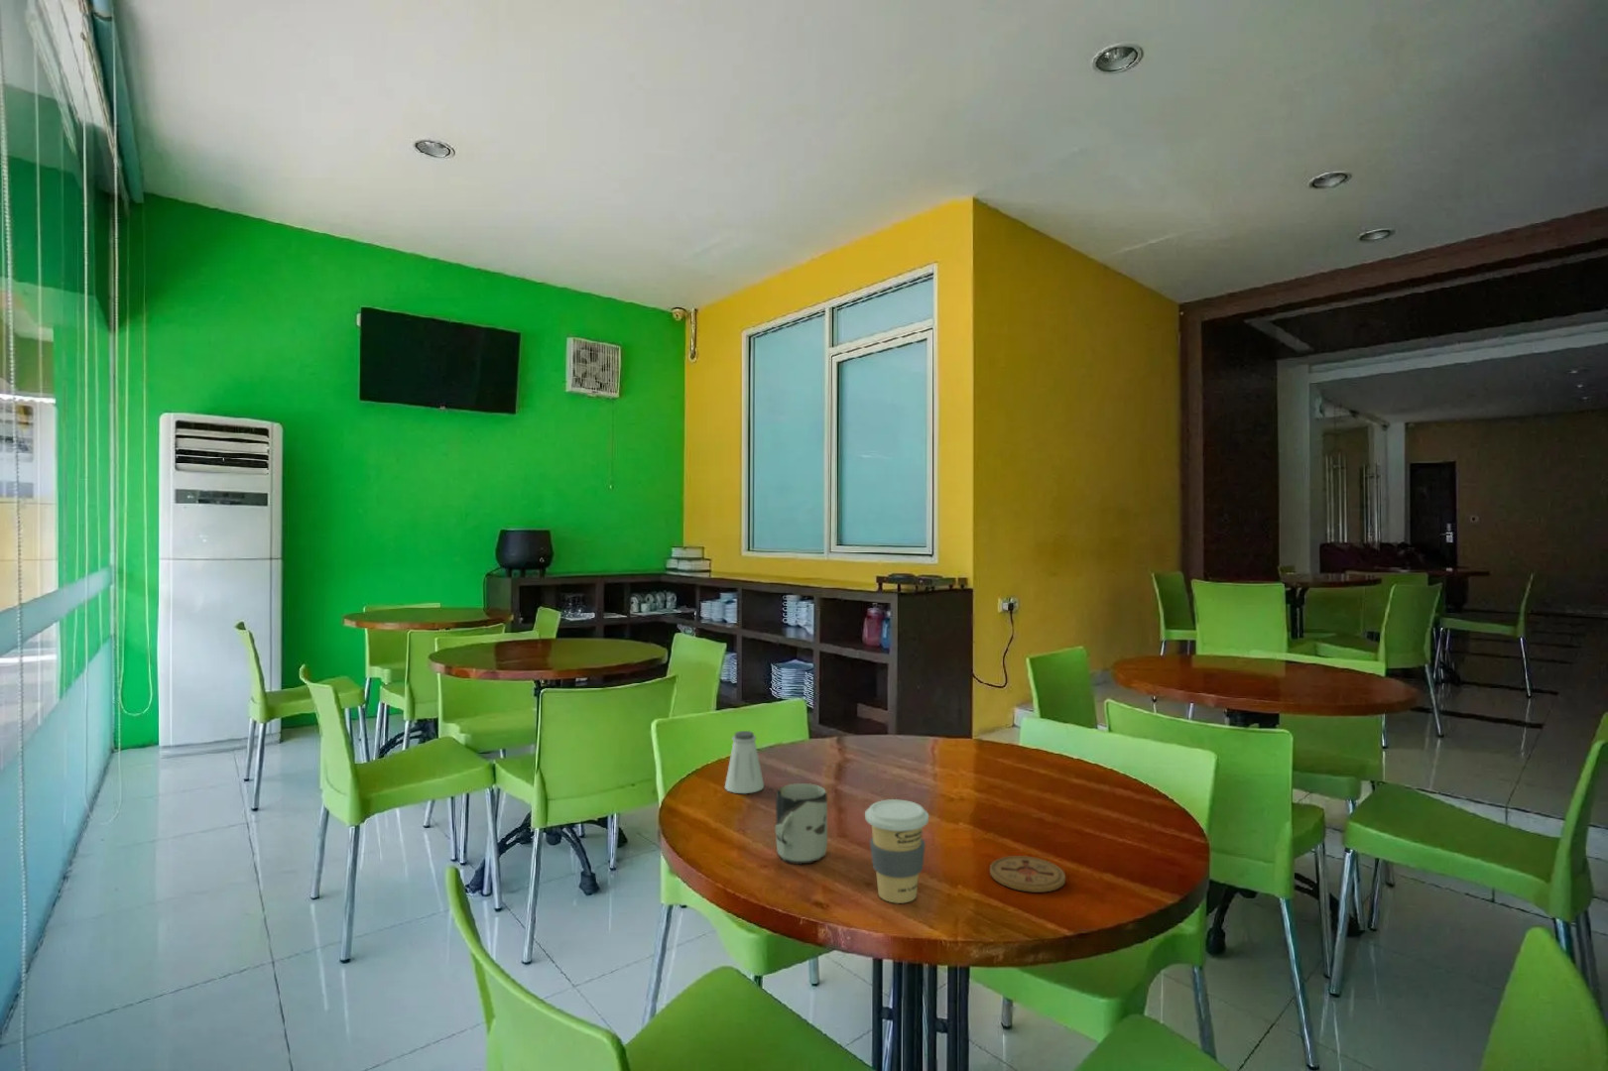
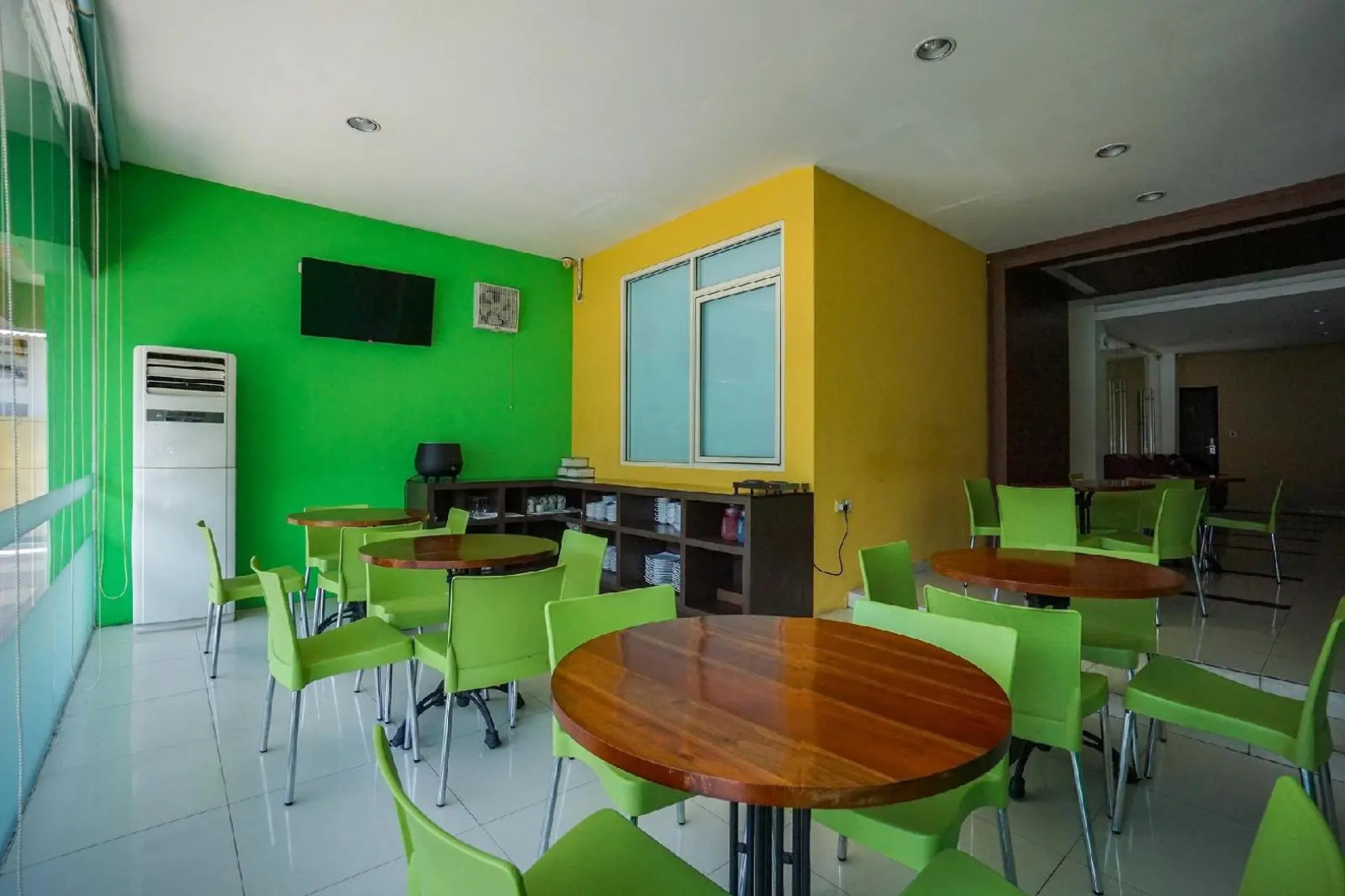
- cup [774,783,829,865]
- coaster [989,855,1066,893]
- coffee cup [864,798,929,905]
- saltshaker [724,730,765,795]
